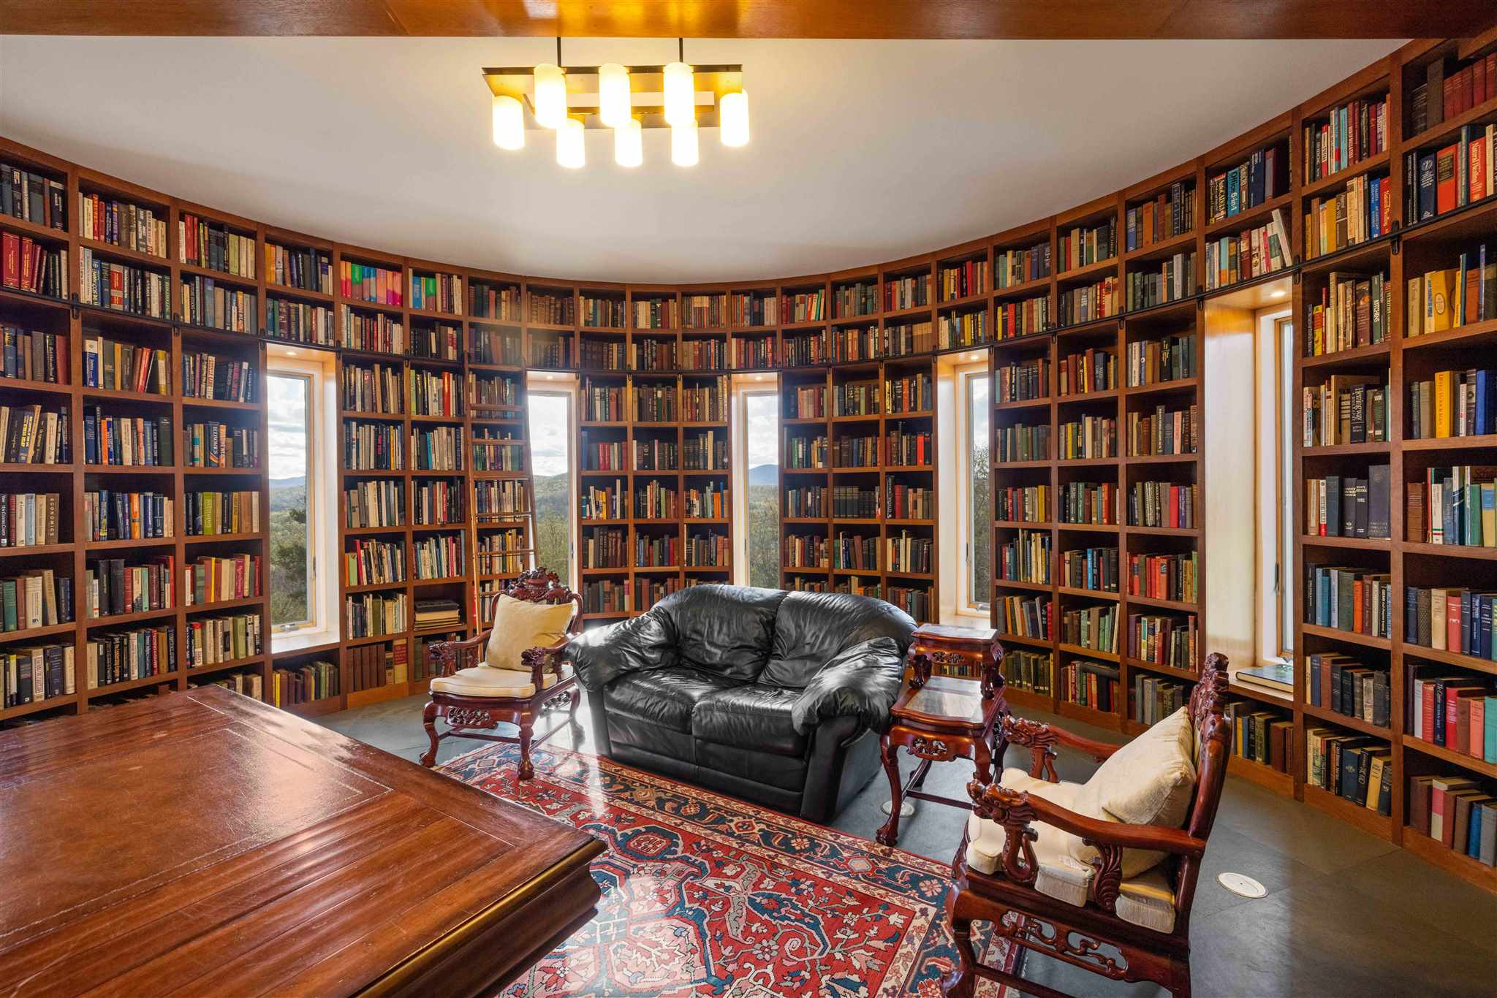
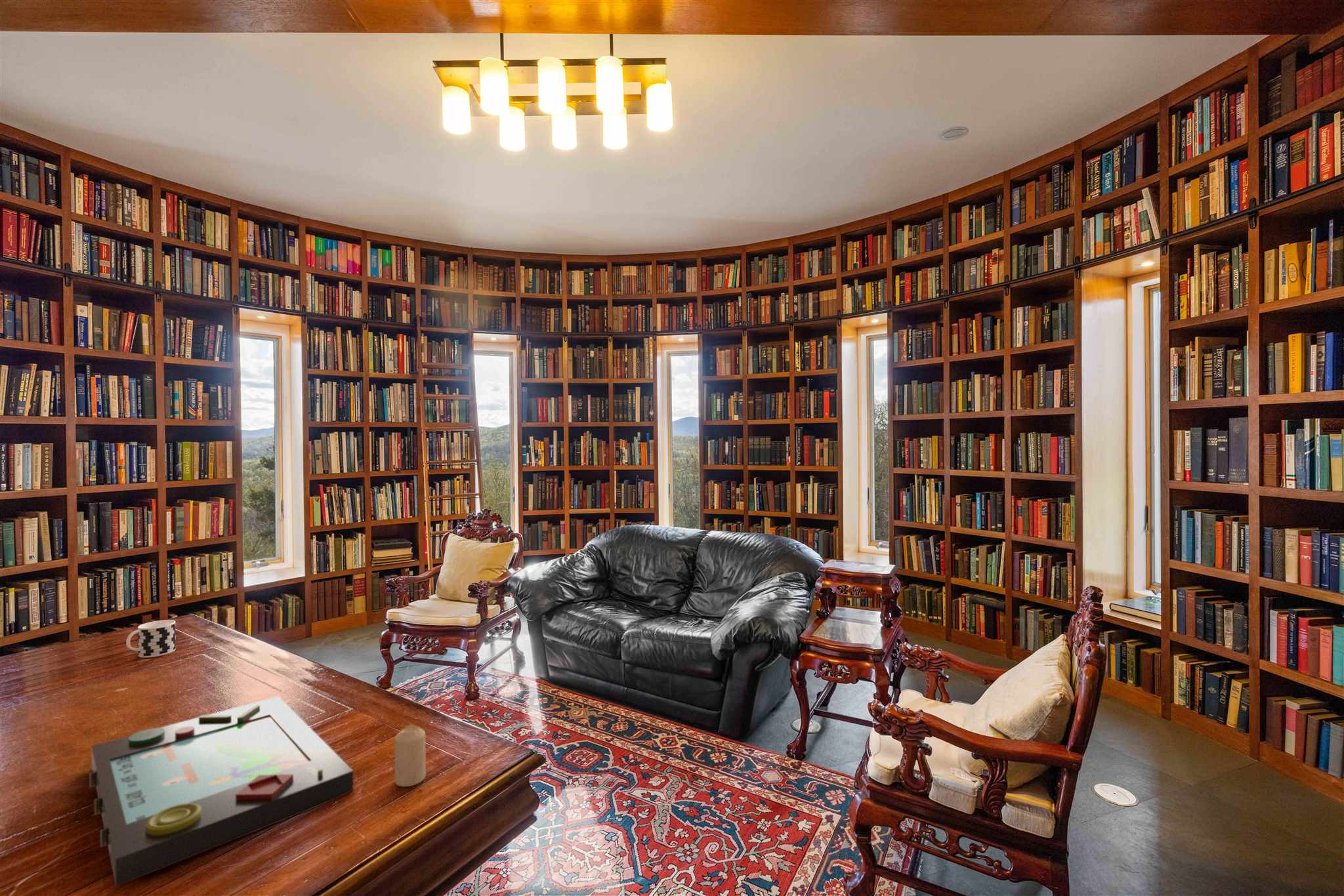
+ recessed light [937,126,969,142]
+ cup [125,619,177,658]
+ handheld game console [89,695,354,887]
+ candle [394,724,427,787]
